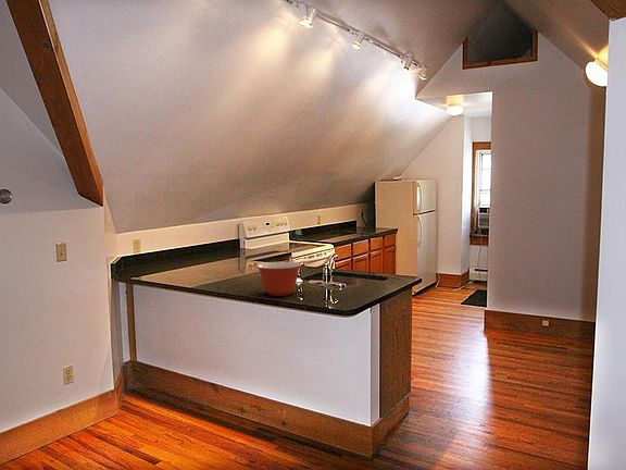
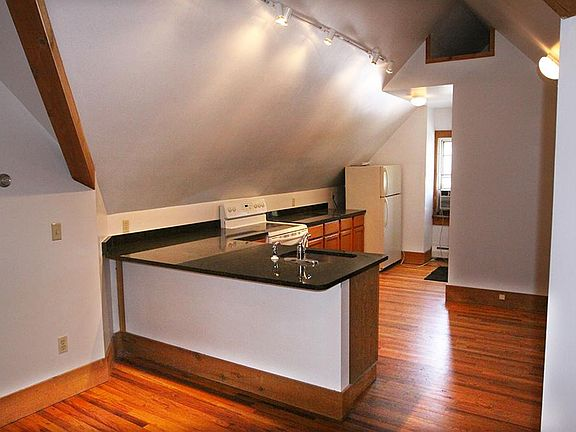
- mixing bowl [255,261,303,297]
